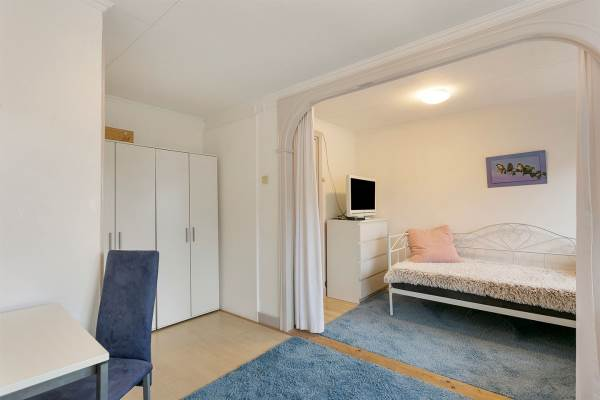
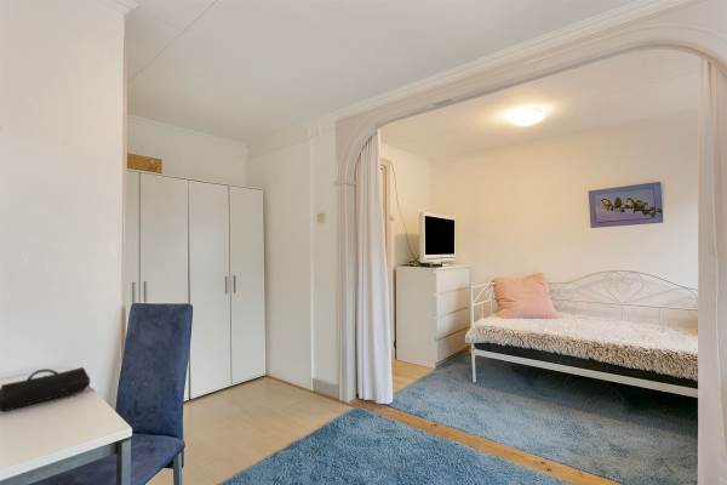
+ pencil case [0,366,91,412]
